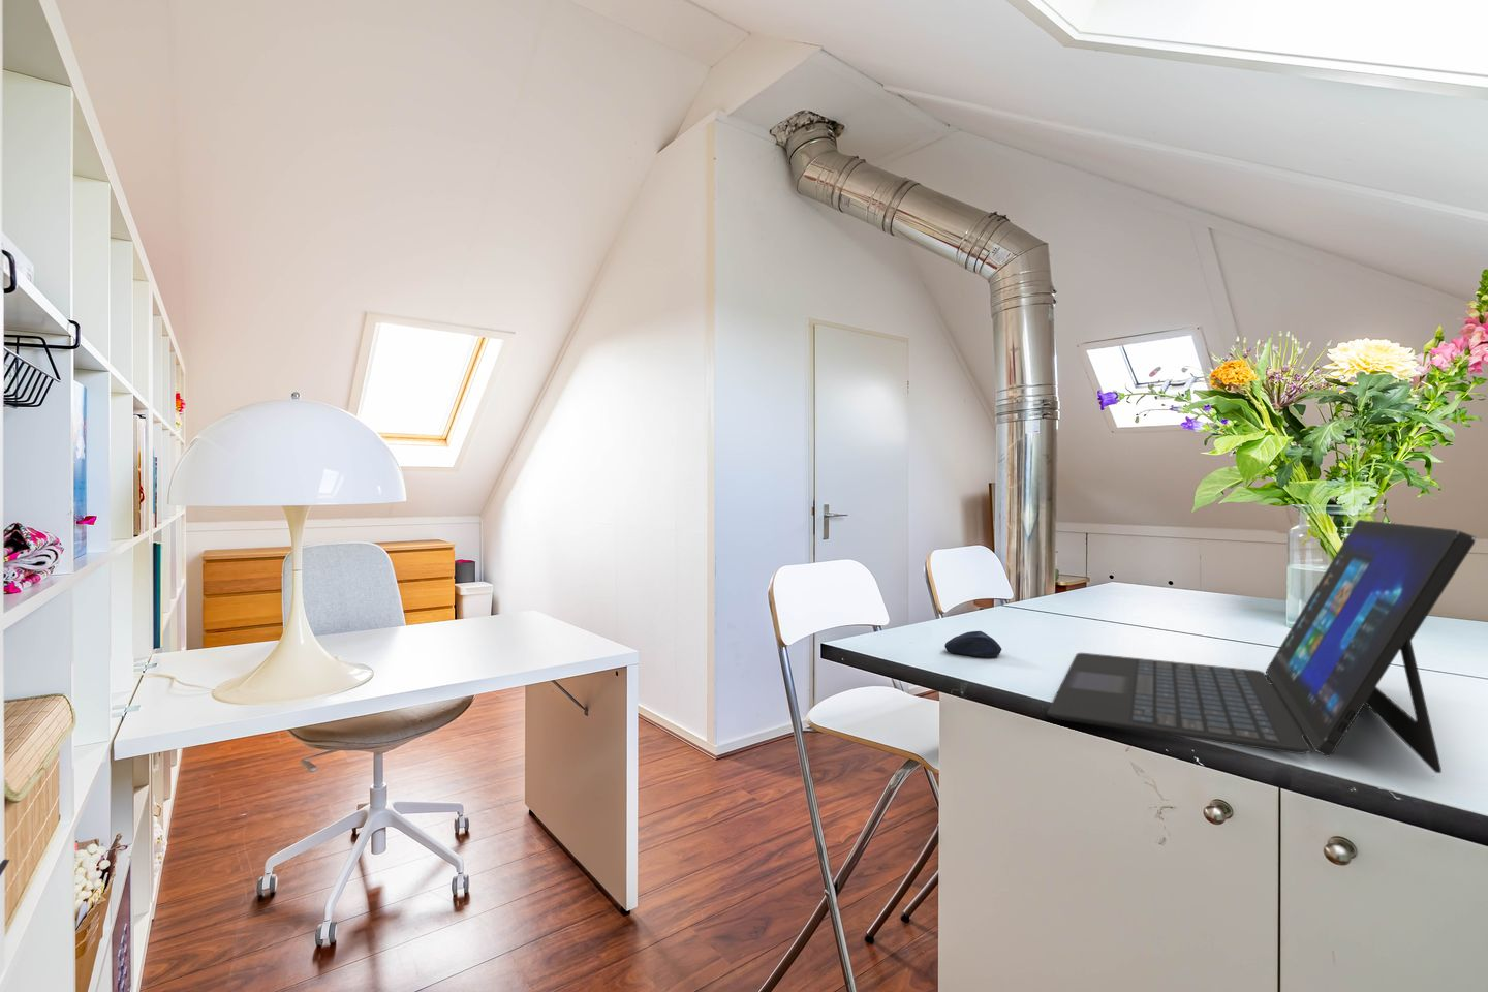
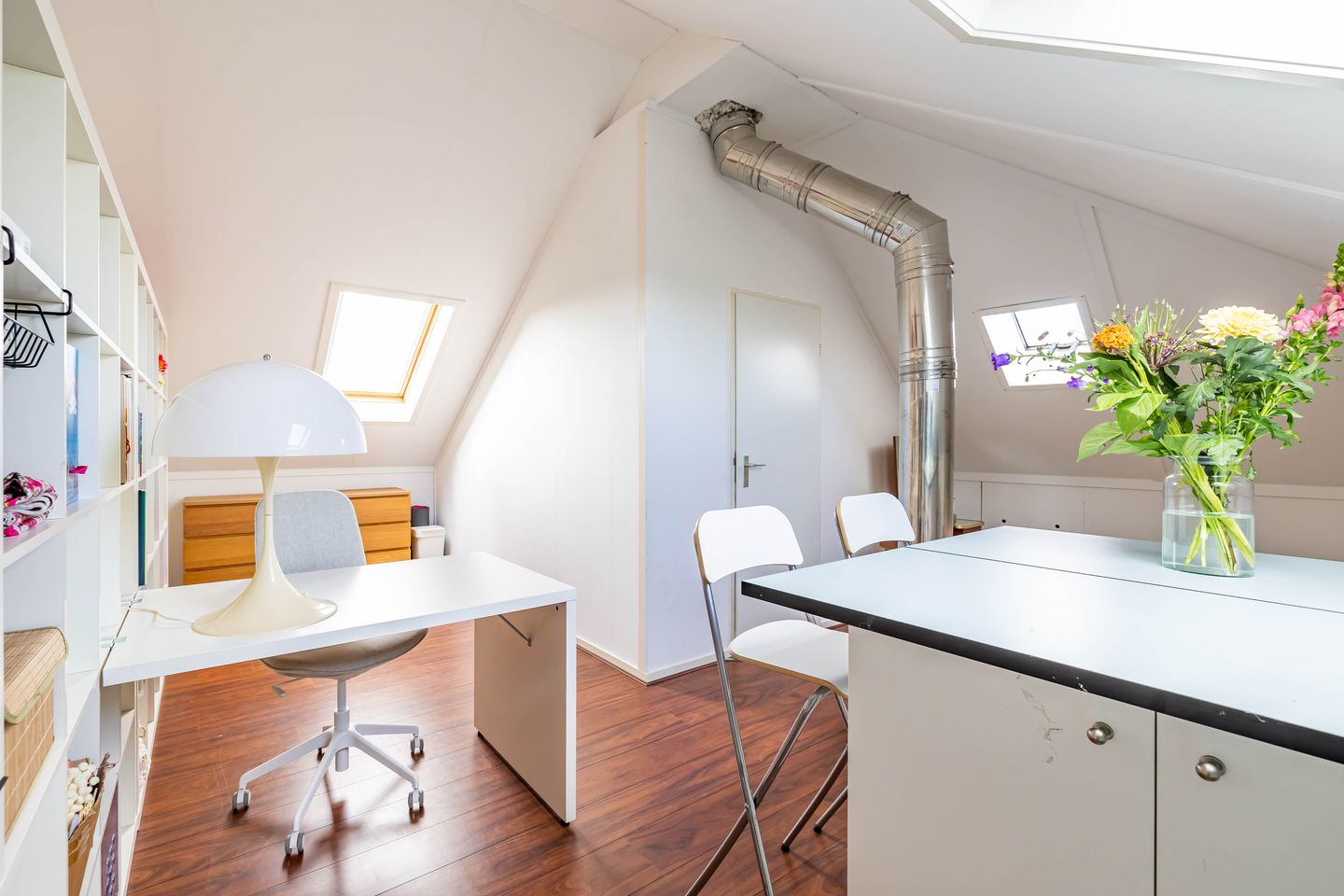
- computer mouse [943,630,1002,659]
- laptop [1046,519,1477,774]
